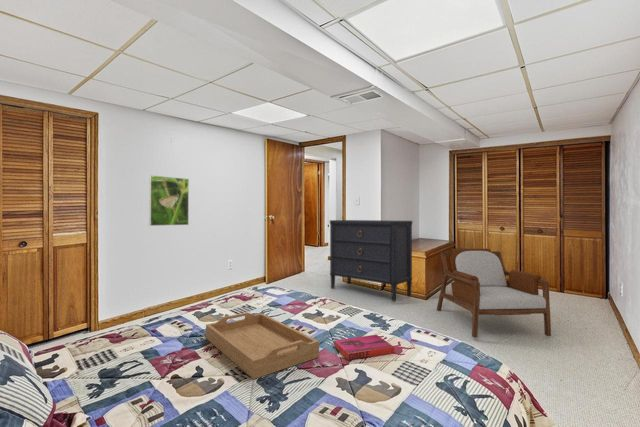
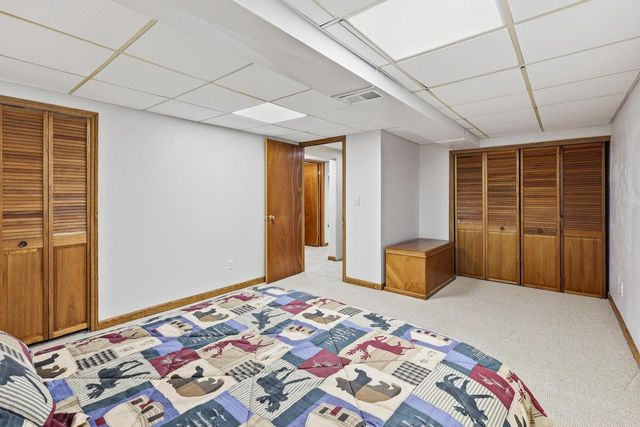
- armchair [436,248,552,339]
- dresser [329,219,413,303]
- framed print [148,174,190,227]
- hardback book [333,334,396,361]
- serving tray [205,311,320,380]
